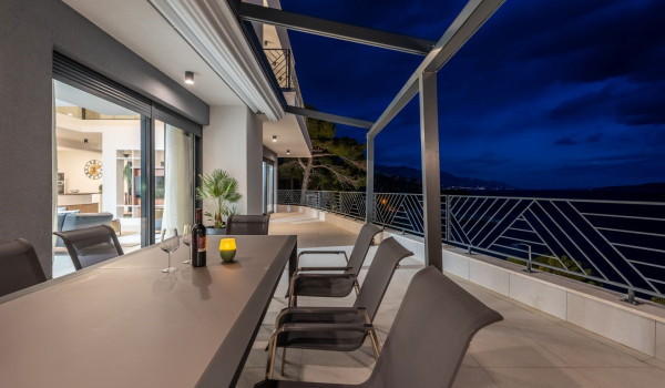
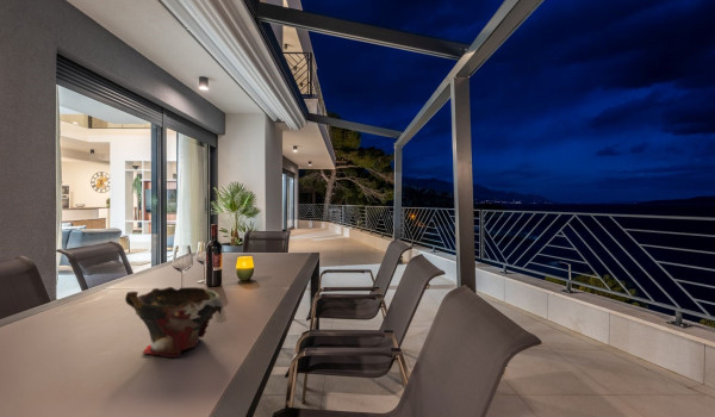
+ bowl [124,286,226,359]
